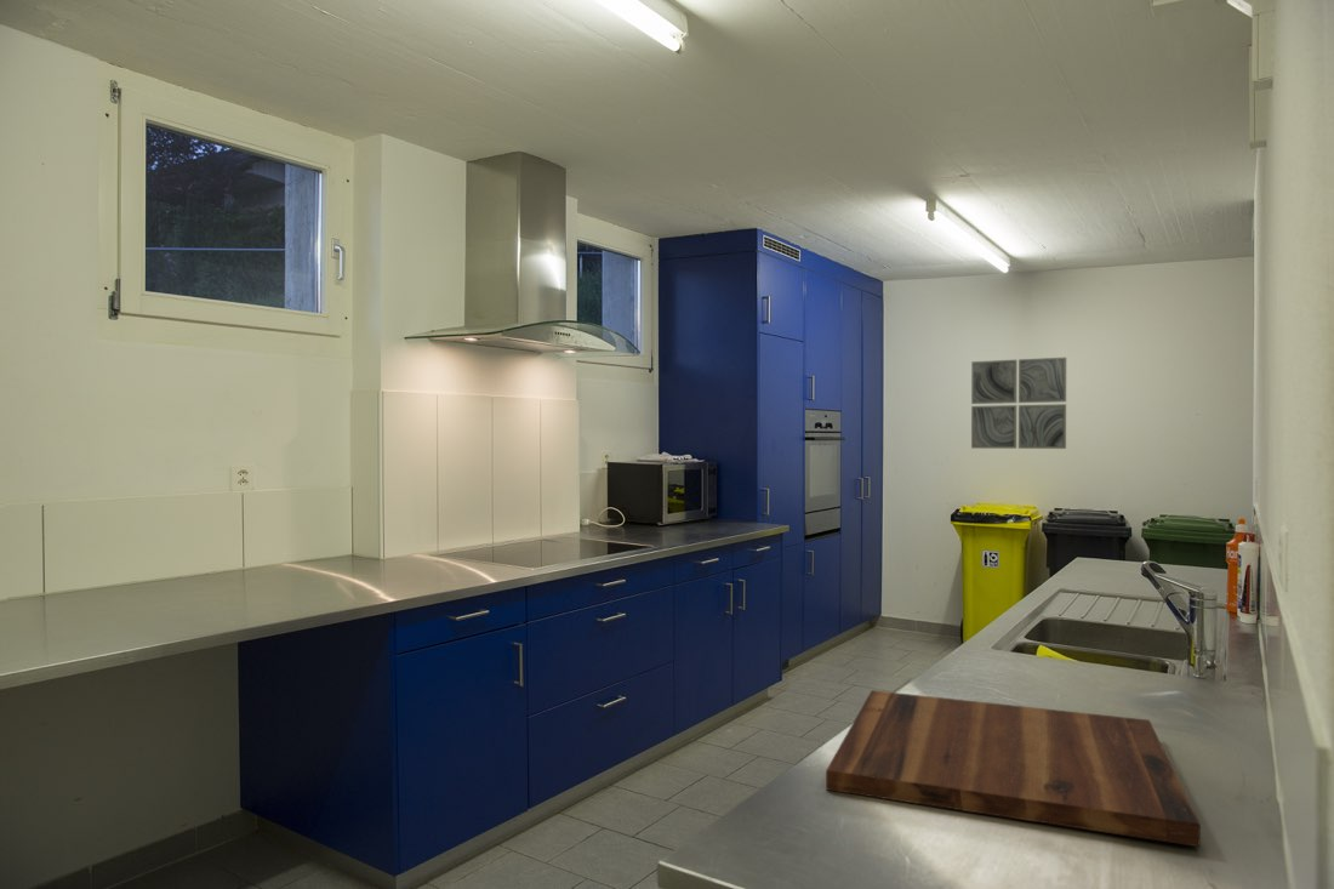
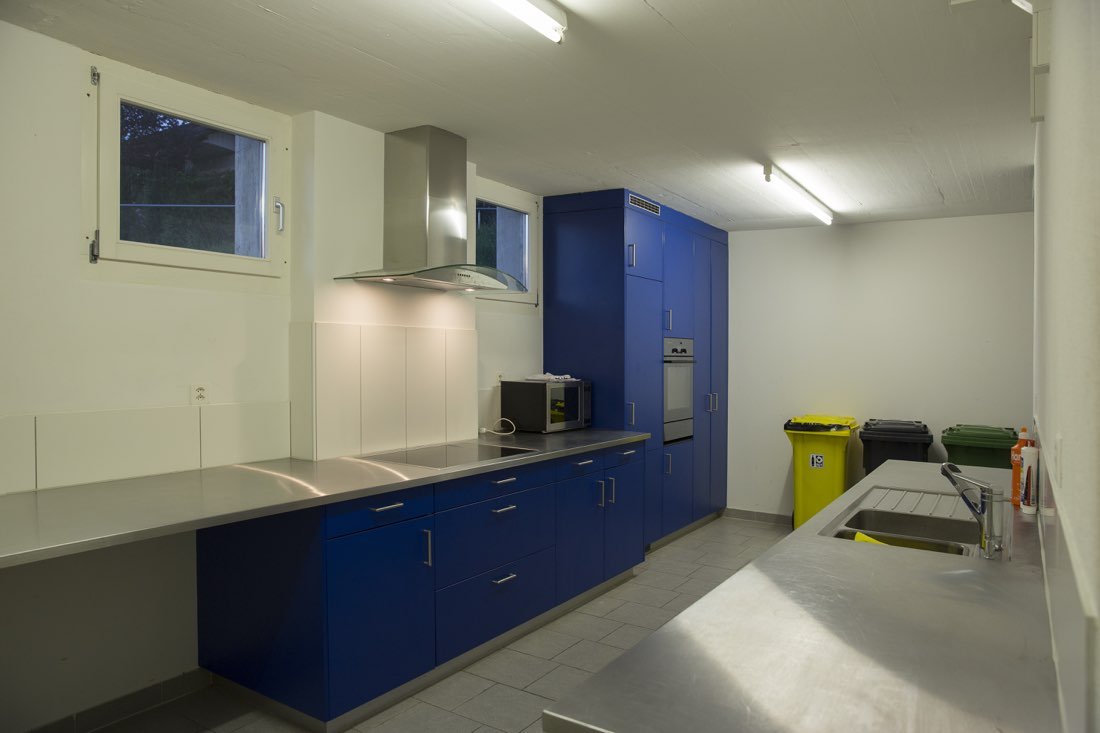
- wall art [970,357,1067,450]
- cutting board [825,689,1202,848]
